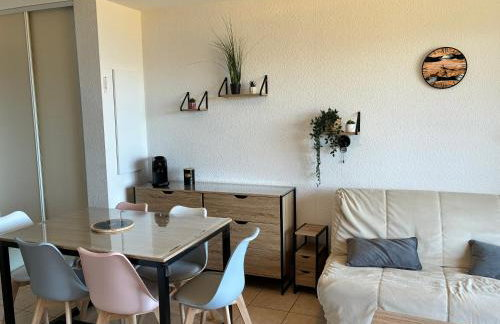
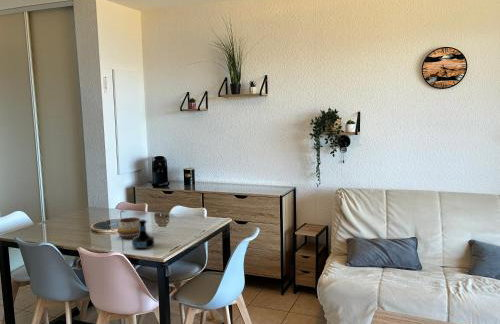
+ decorative bowl [116,216,141,239]
+ tequila bottle [131,218,155,250]
